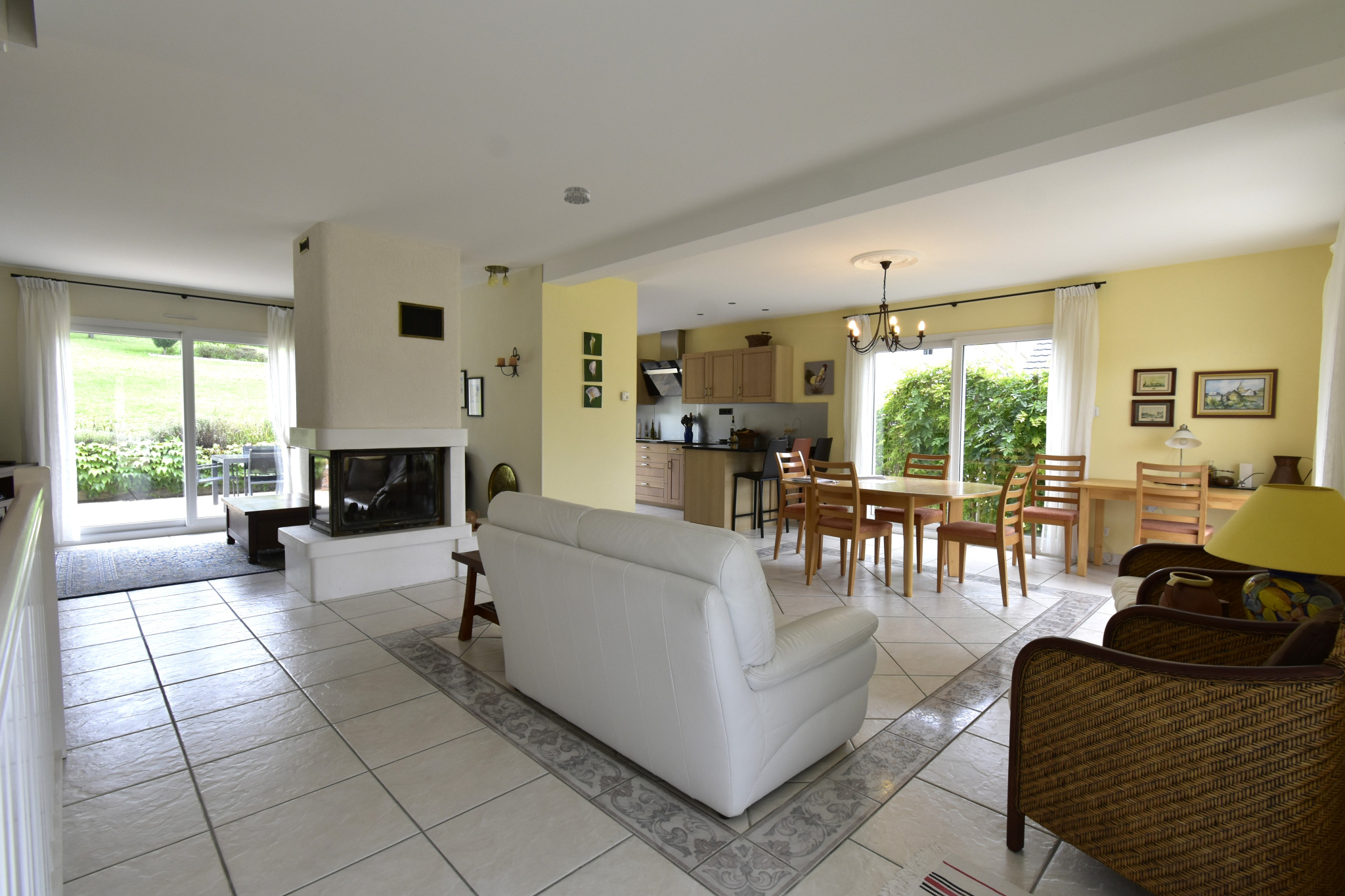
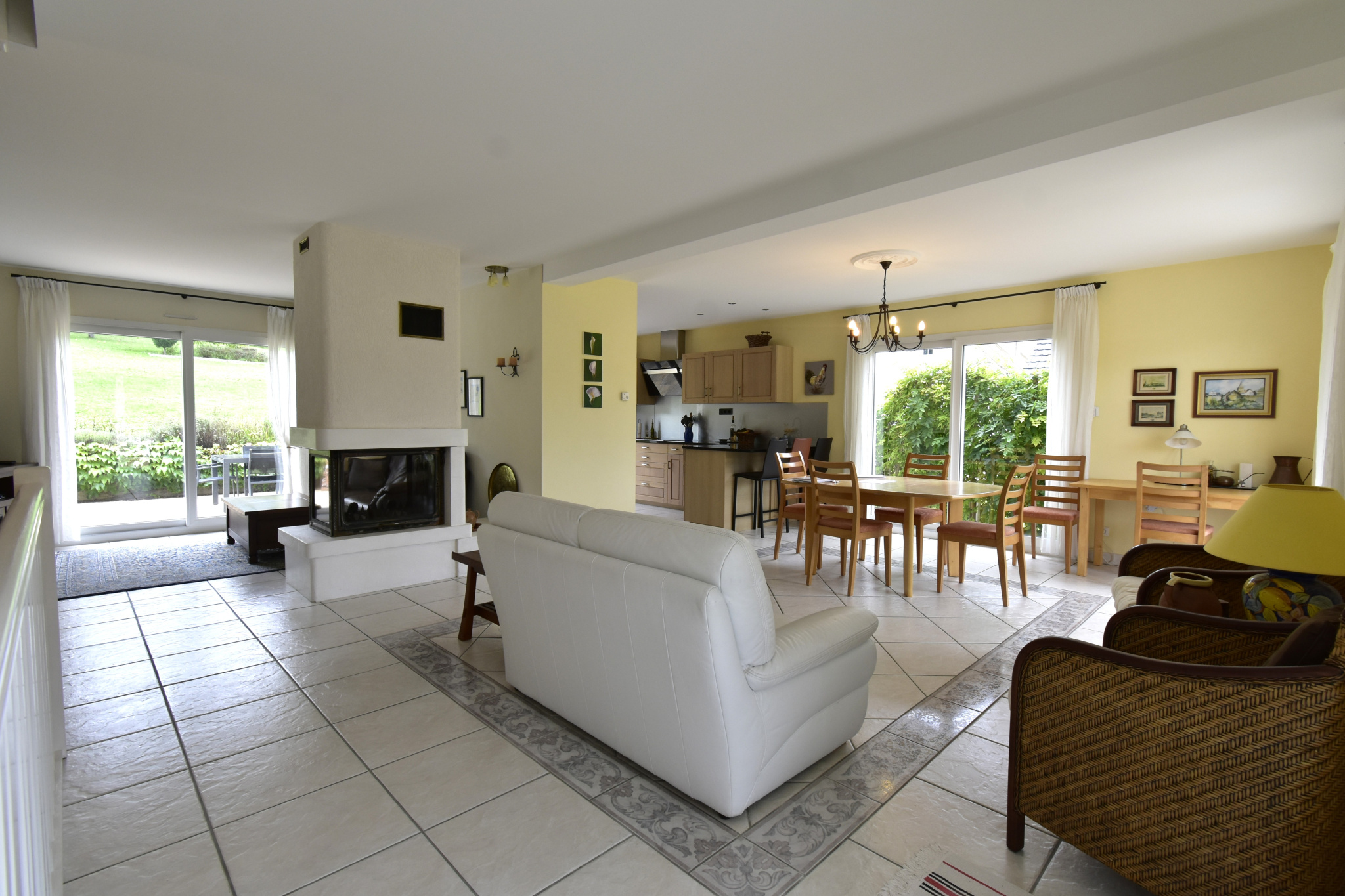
- smoke detector [563,186,590,205]
